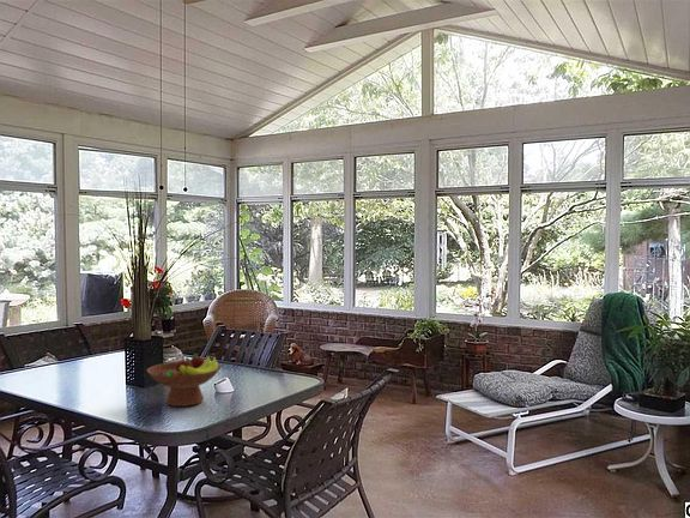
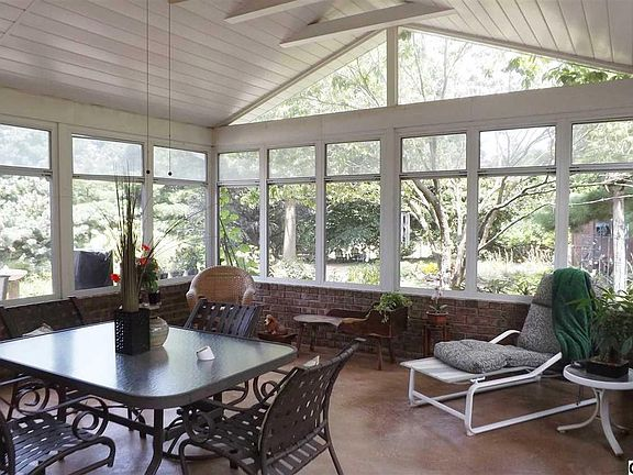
- fruit bowl [146,350,223,408]
